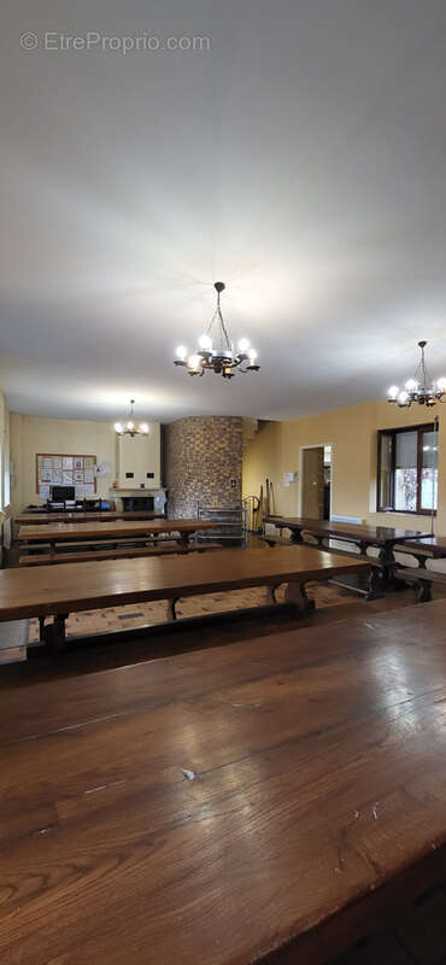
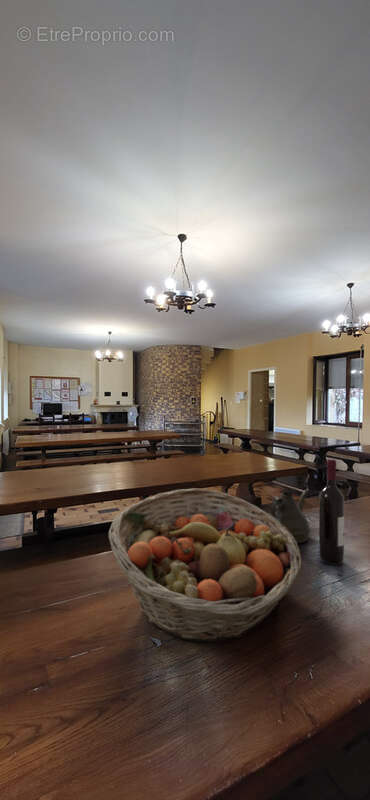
+ teapot [269,488,312,544]
+ fruit basket [108,487,302,643]
+ wine bottle [318,458,345,566]
